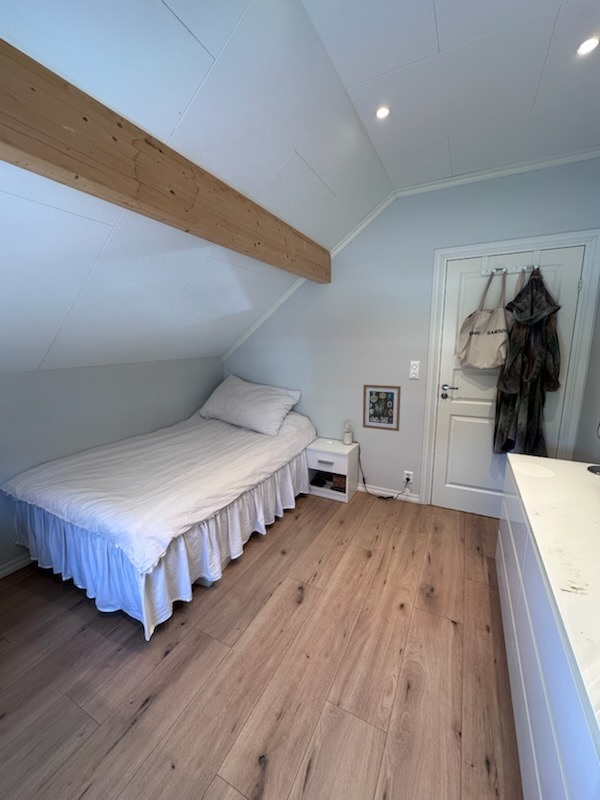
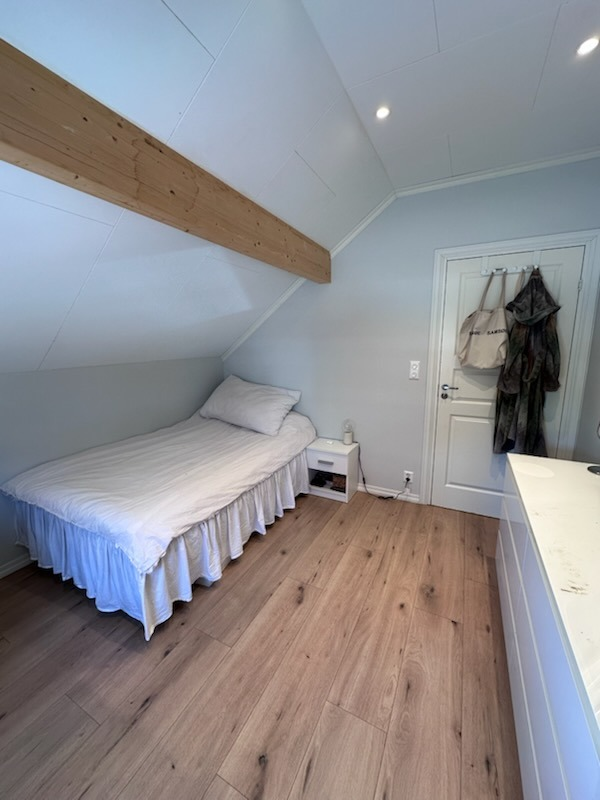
- wall art [362,384,402,432]
